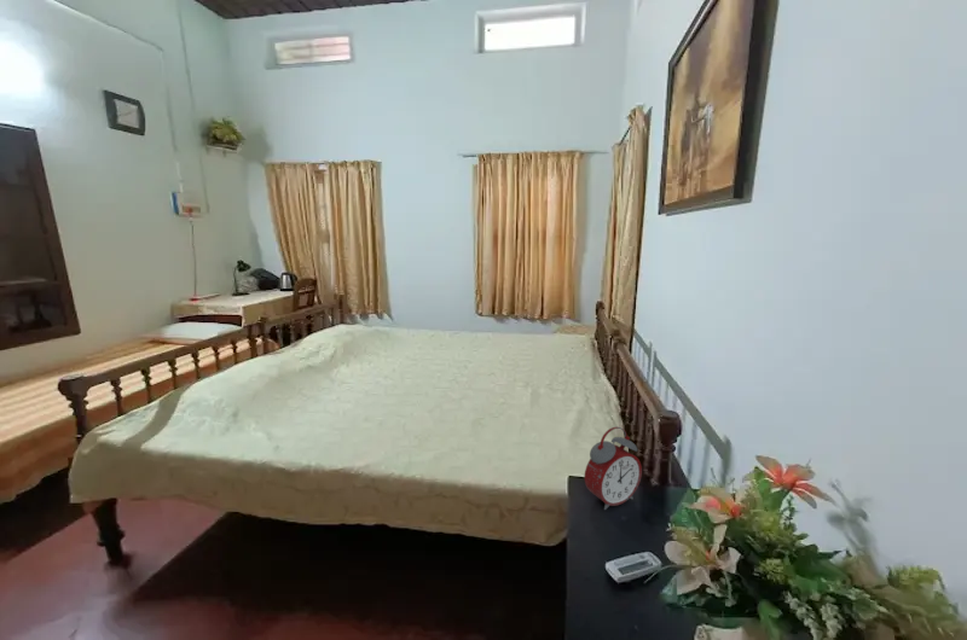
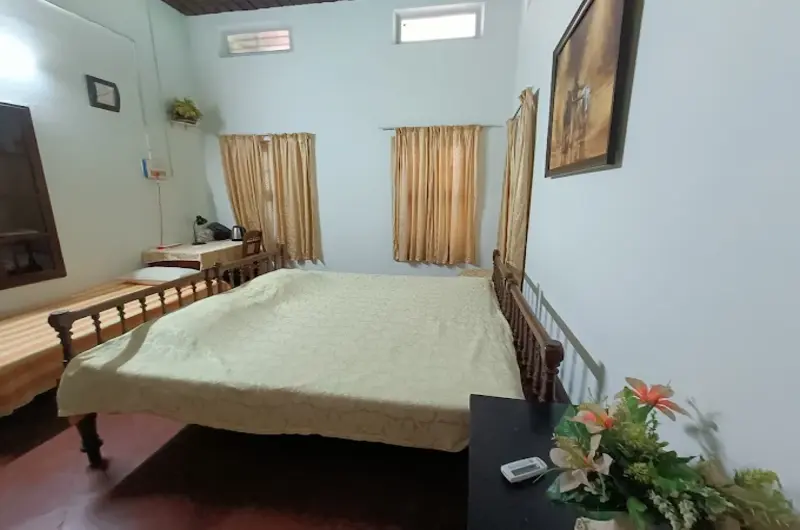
- alarm clock [584,426,643,511]
